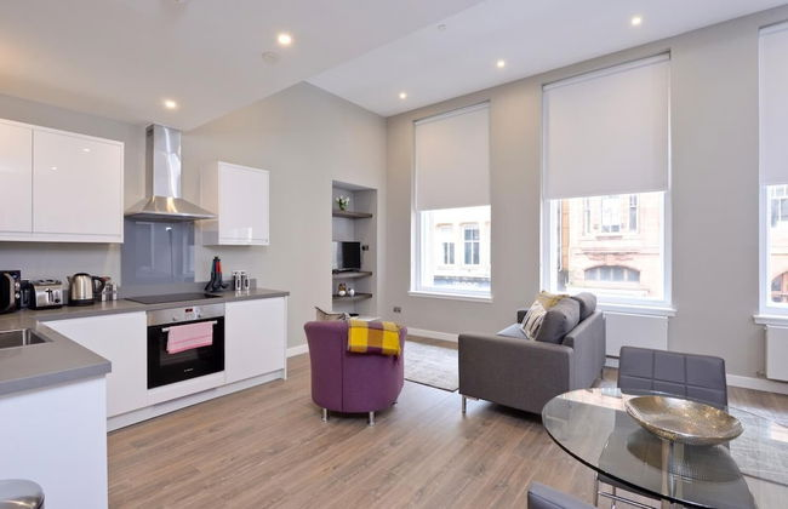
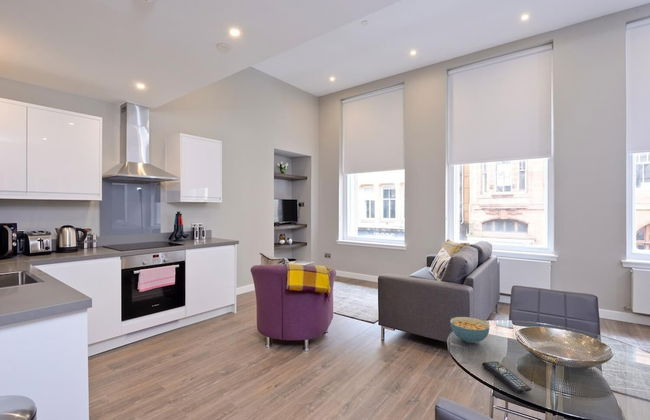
+ remote control [481,360,532,394]
+ cereal bowl [449,316,491,344]
